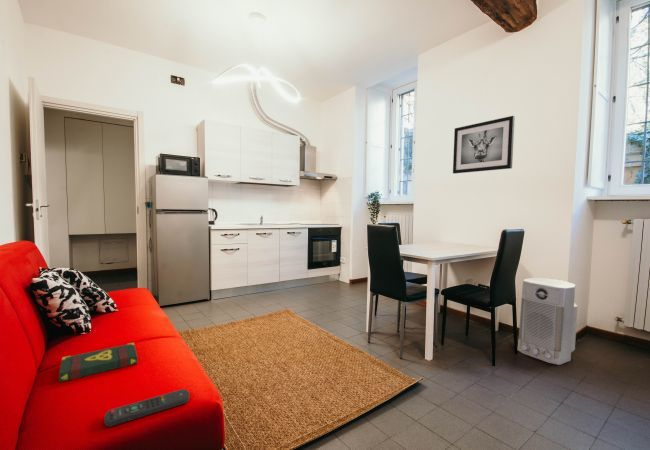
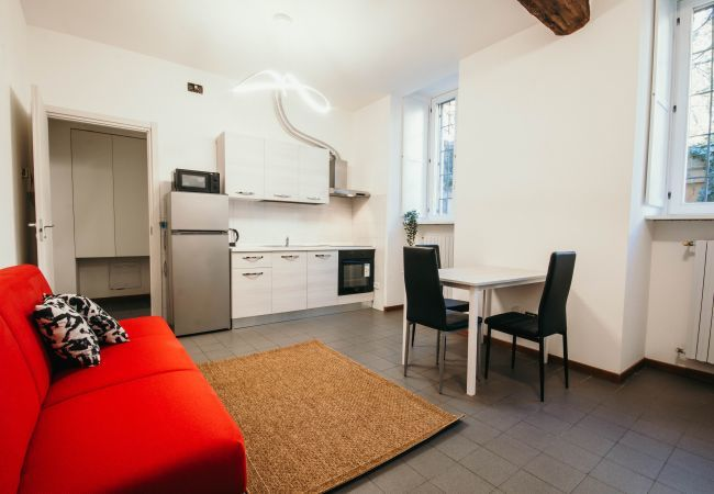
- book [58,342,139,383]
- air purifier [516,277,579,366]
- remote control [103,388,190,428]
- wall art [452,115,516,175]
